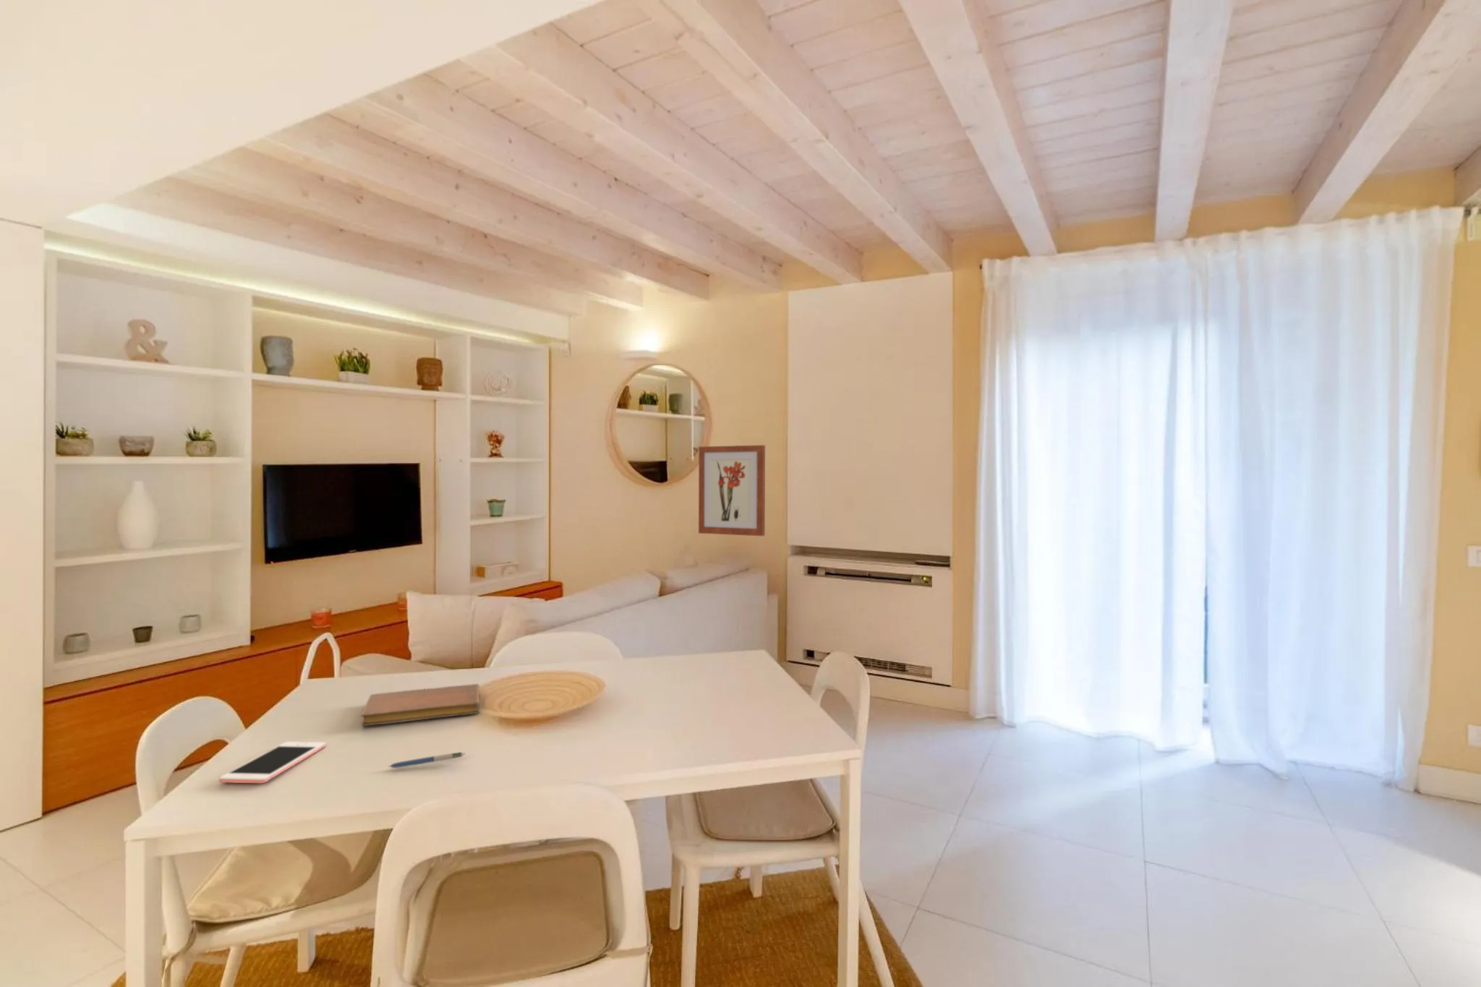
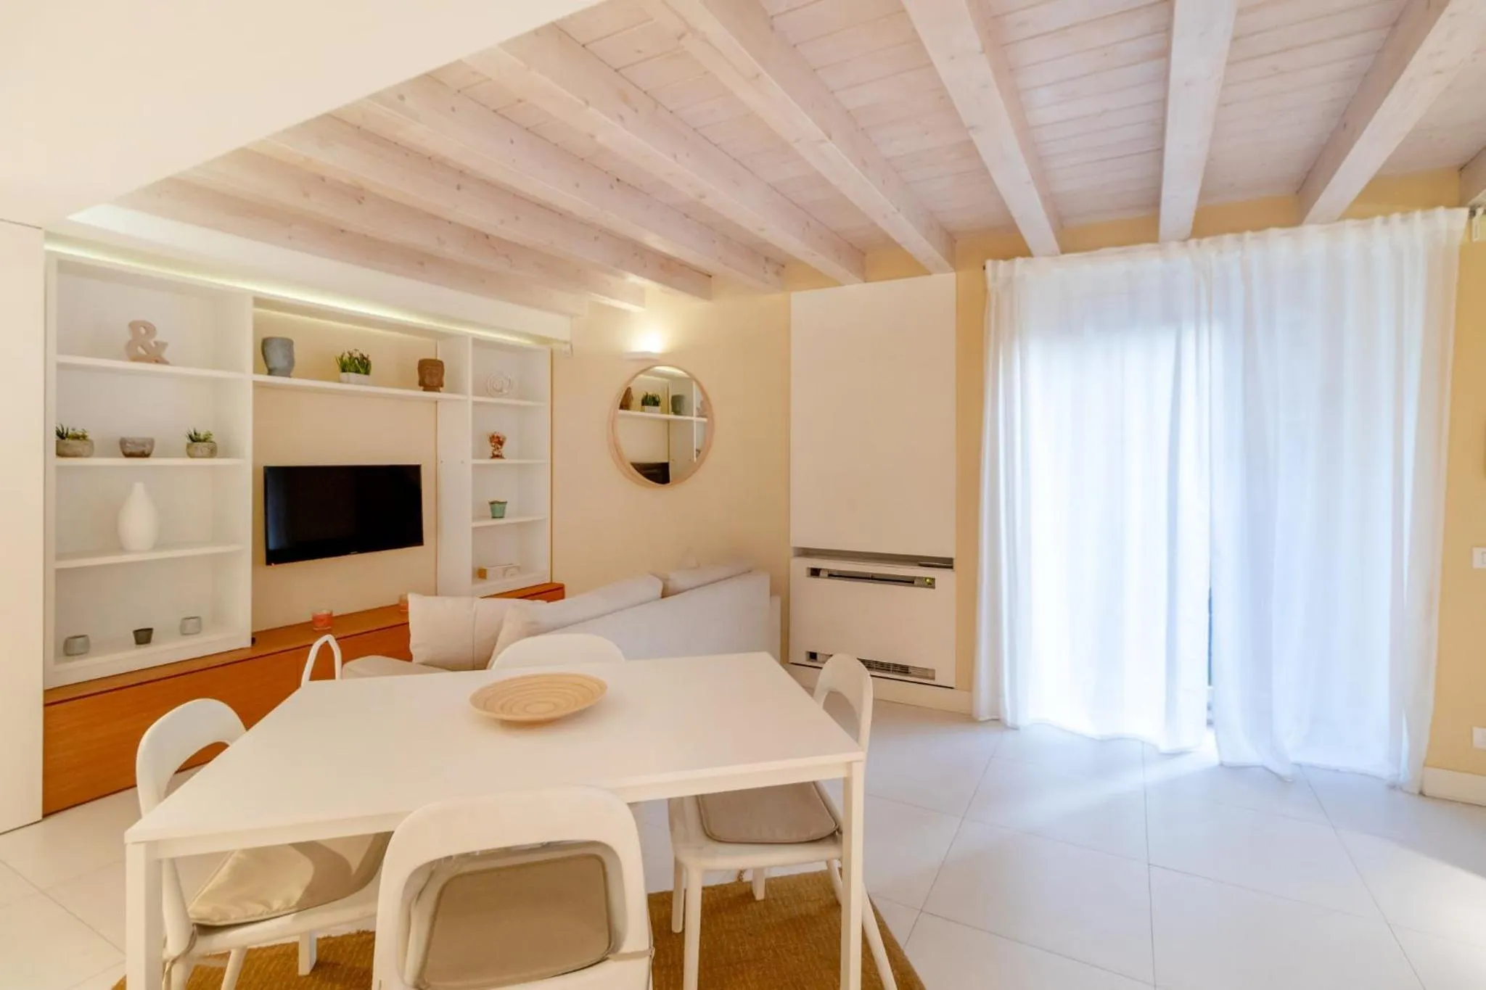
- cell phone [218,741,327,784]
- wall art [698,445,765,536]
- pen [389,751,467,769]
- notebook [360,683,480,727]
